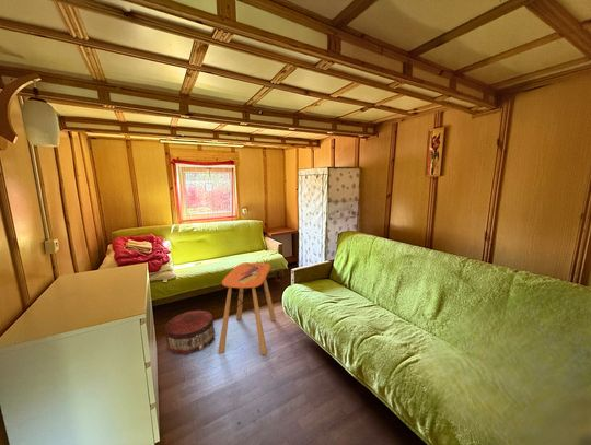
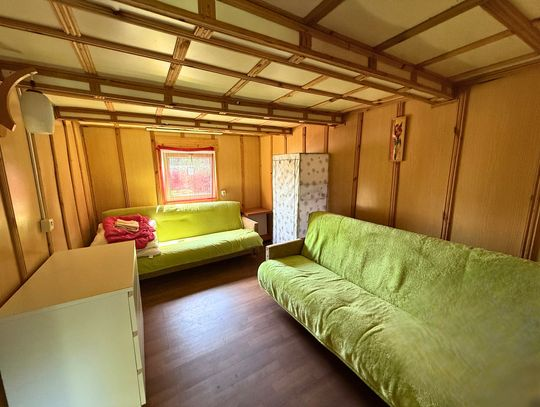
- side table [217,262,277,355]
- pouf [164,309,216,355]
